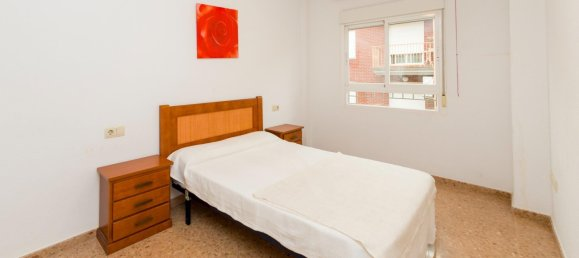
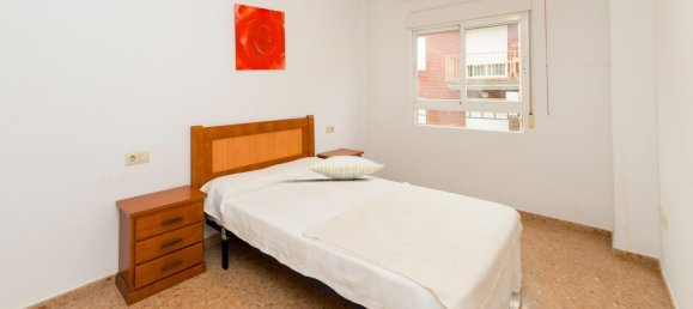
+ pillow [308,154,385,181]
